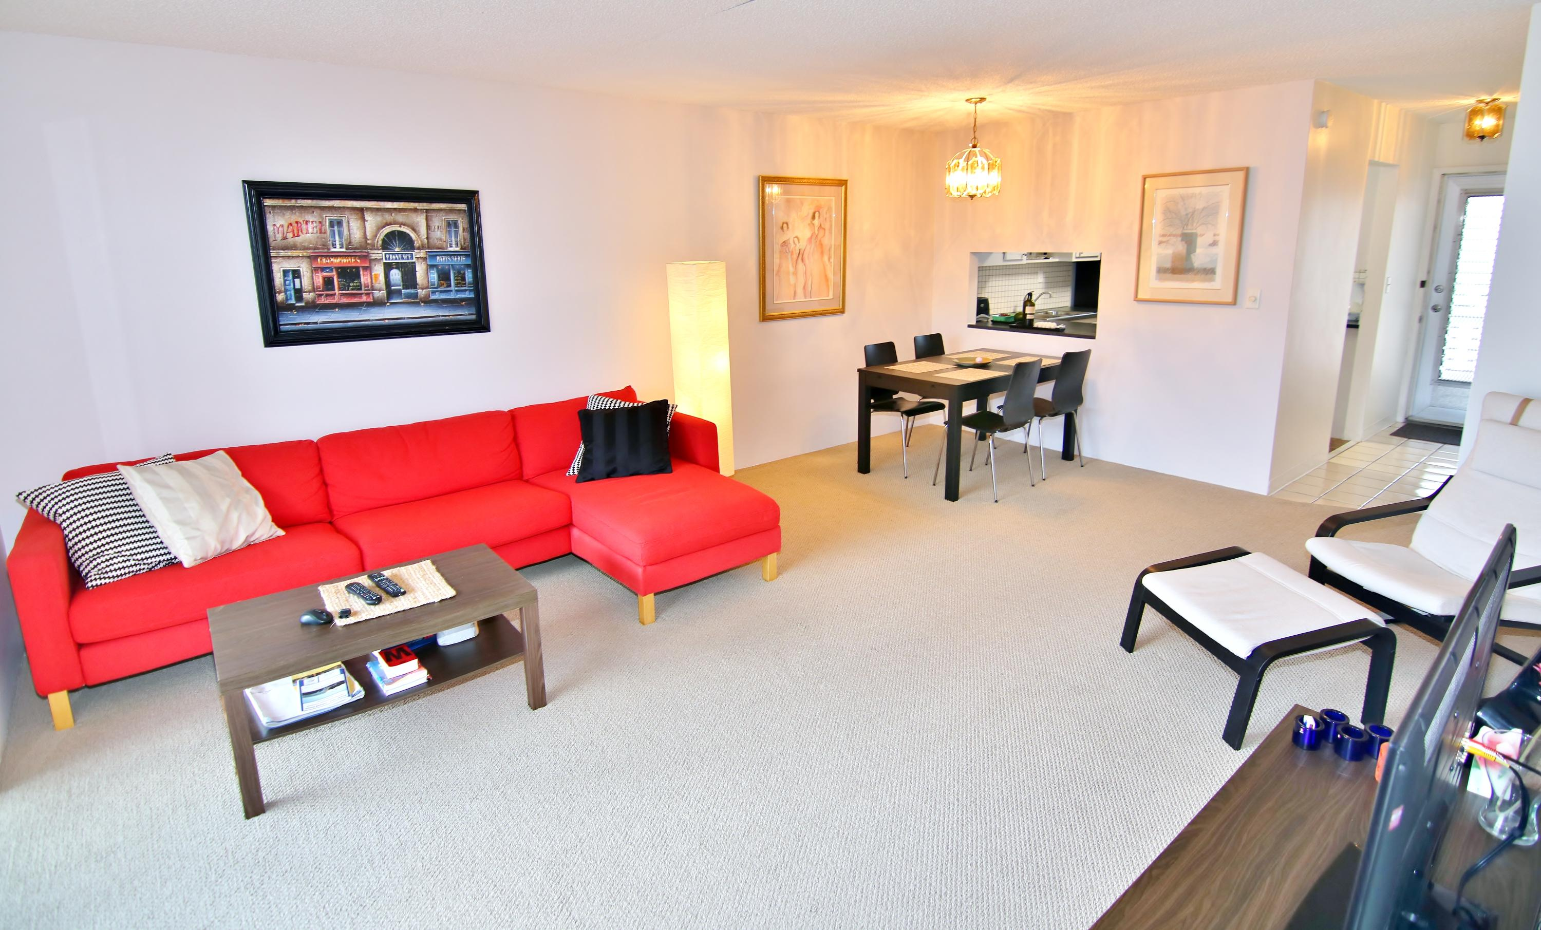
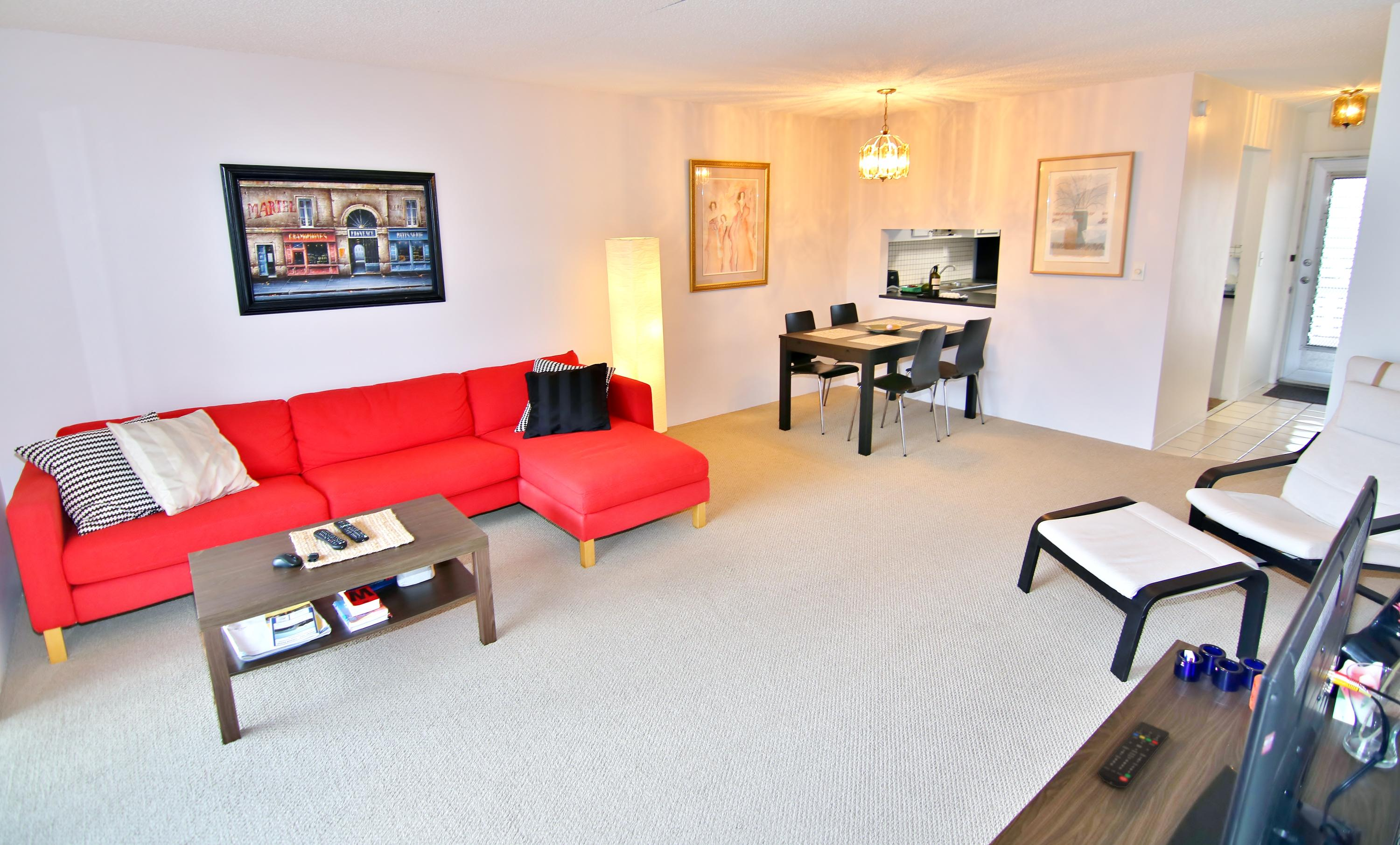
+ remote control [1097,721,1170,788]
